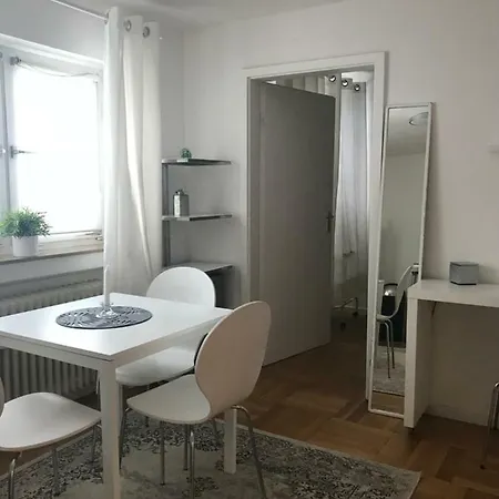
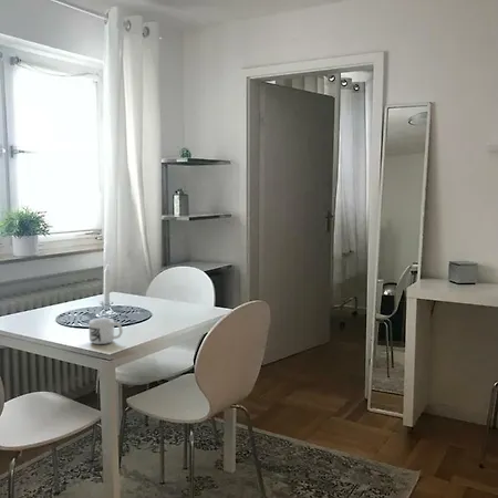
+ mug [89,318,124,345]
